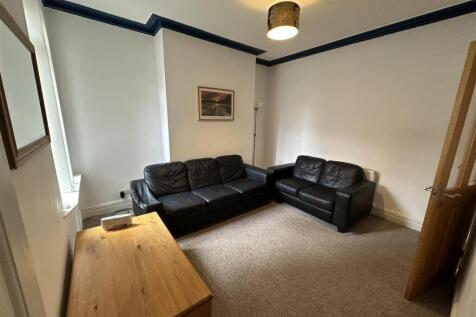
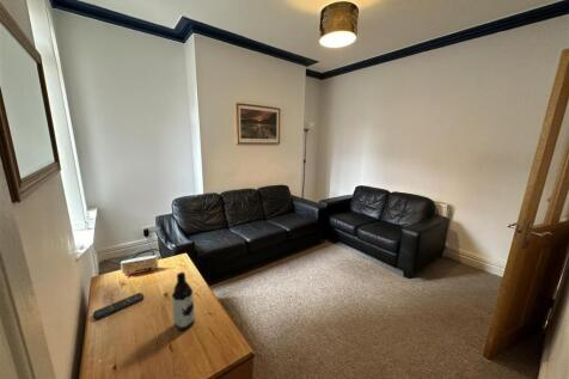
+ remote control [92,292,145,320]
+ water bottle [171,271,196,331]
